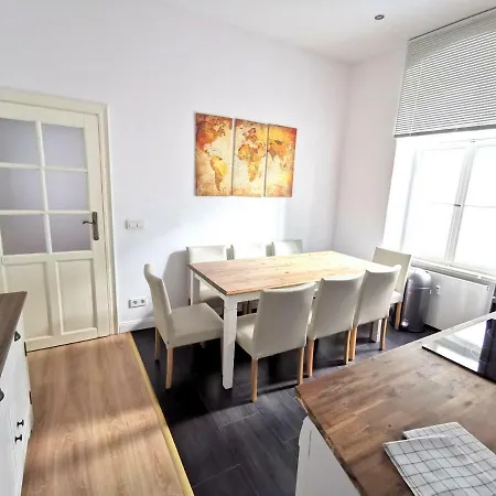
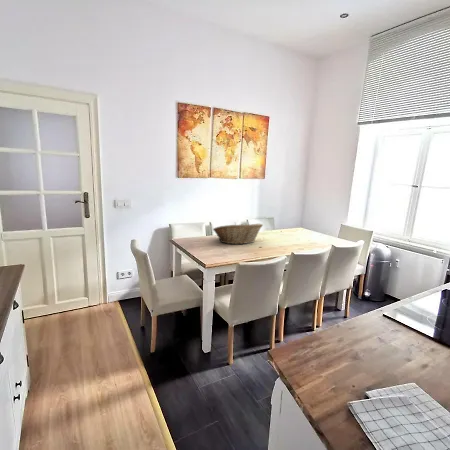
+ fruit basket [212,222,264,245]
